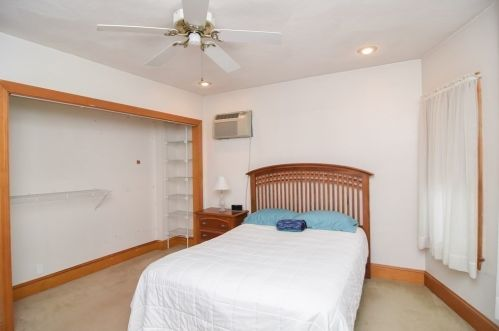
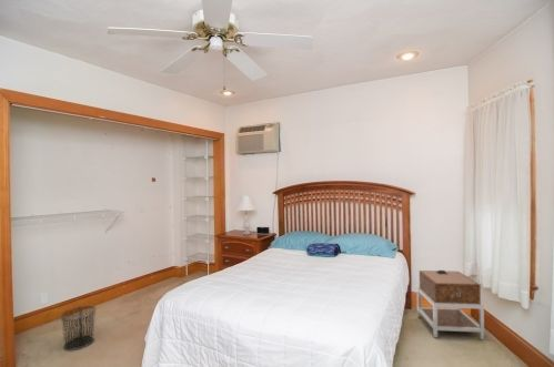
+ nightstand [416,269,485,340]
+ waste bin [59,305,98,351]
